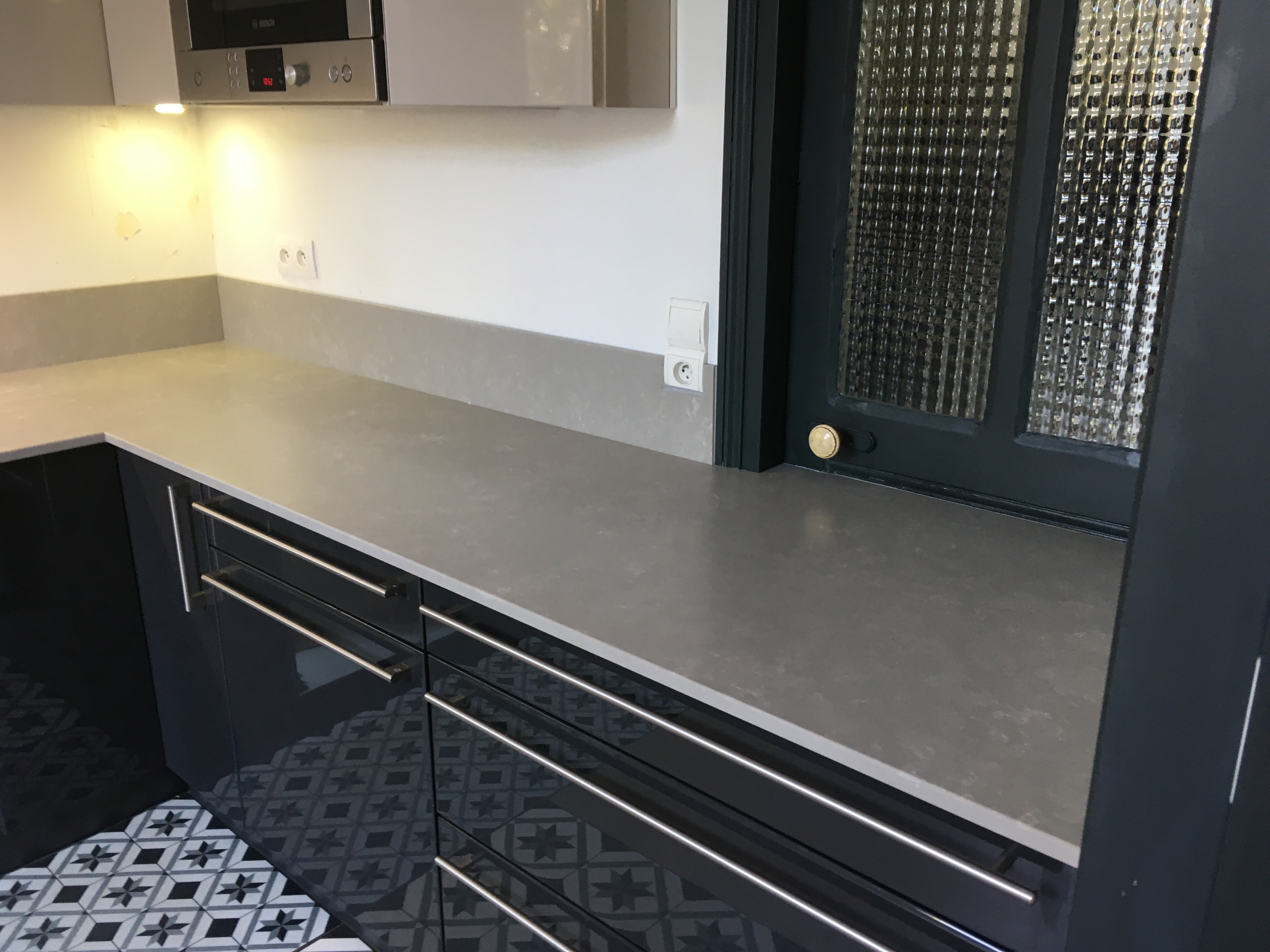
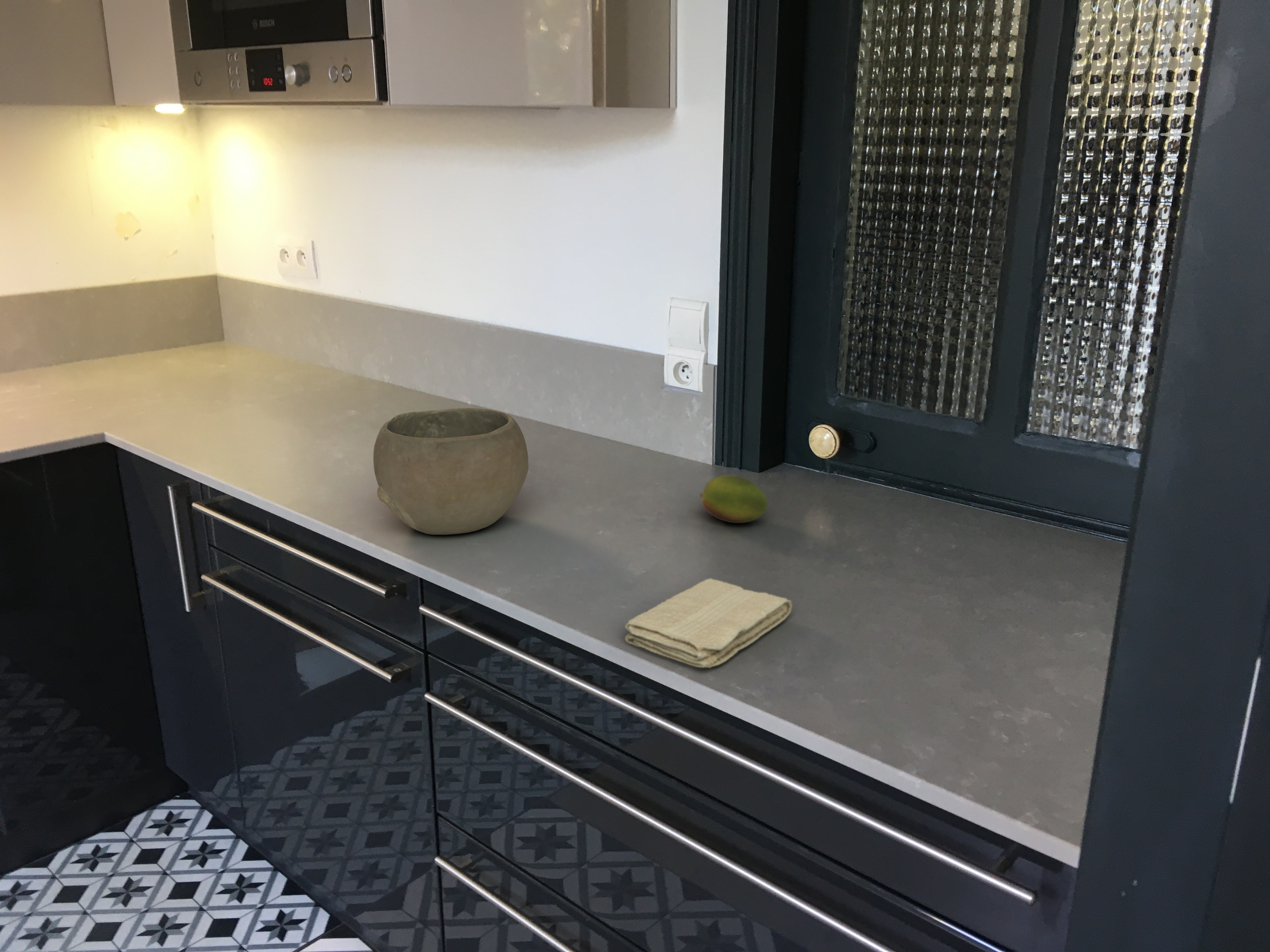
+ bowl [373,408,529,535]
+ washcloth [625,578,792,668]
+ fruit [700,475,768,523]
